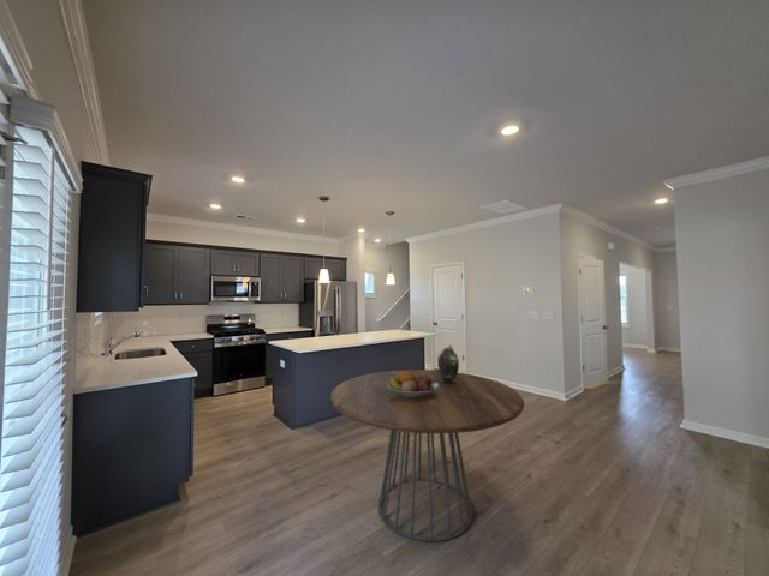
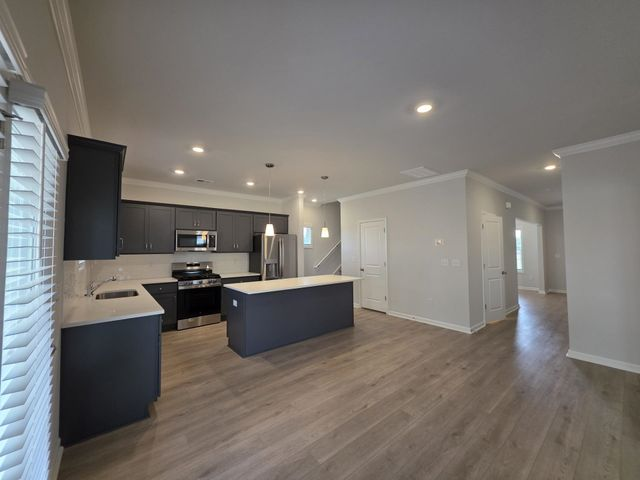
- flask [436,343,460,383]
- fruit bowl [387,370,439,397]
- dining table [329,368,525,542]
